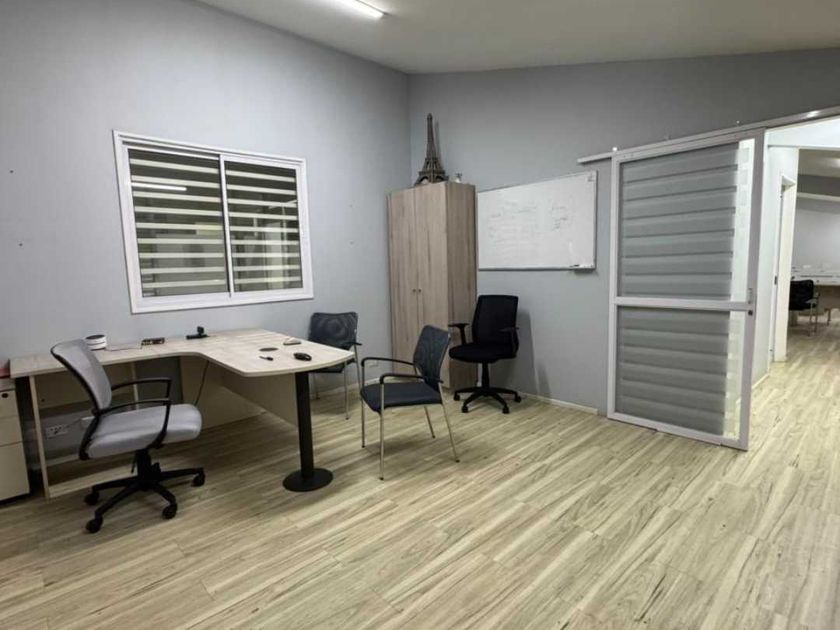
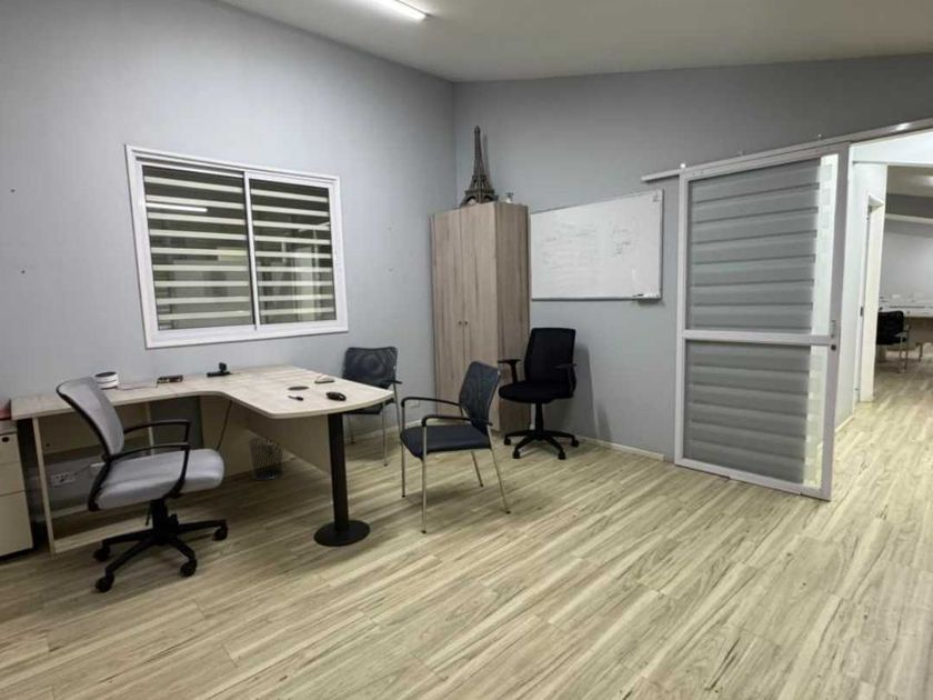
+ waste bin [247,436,284,481]
